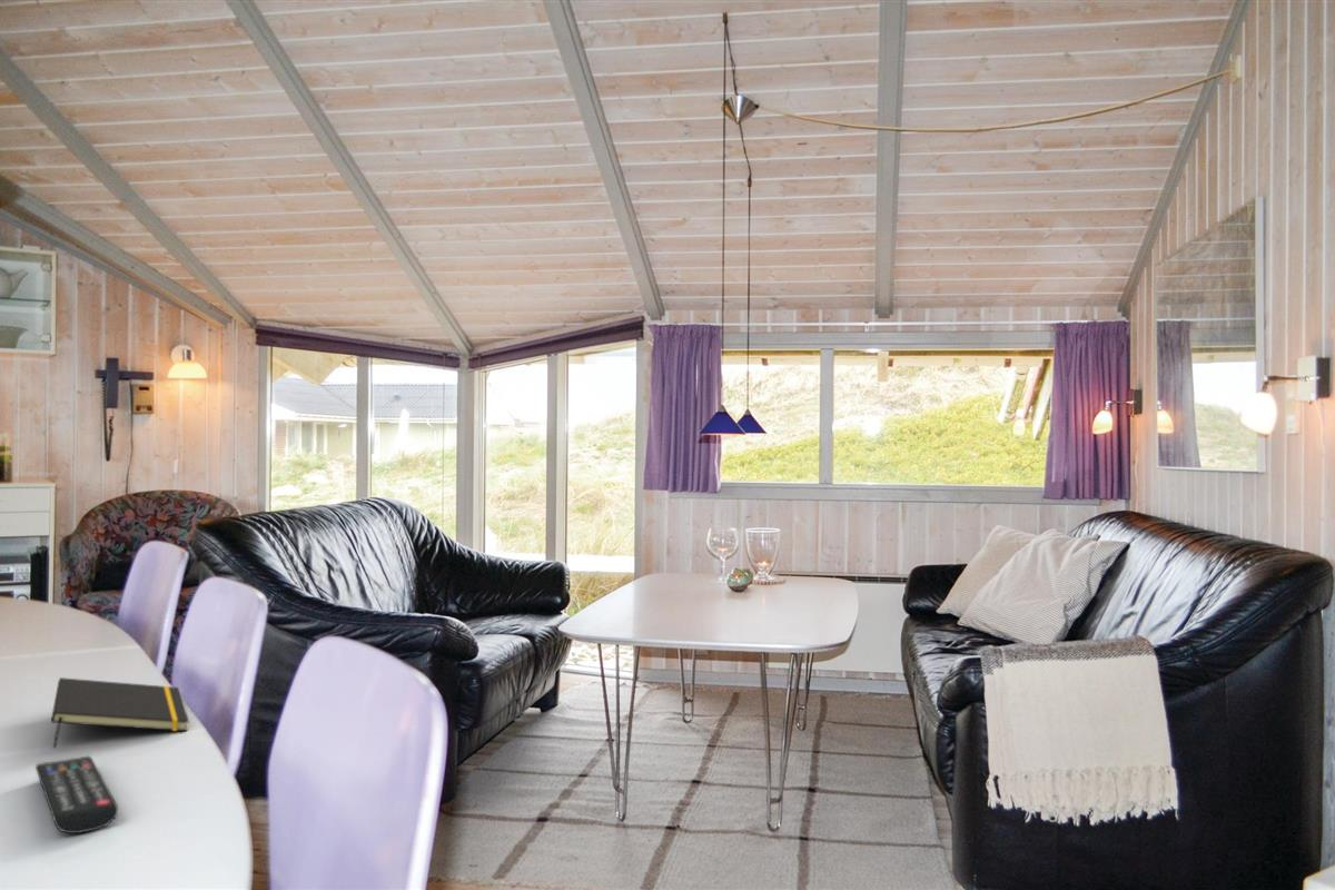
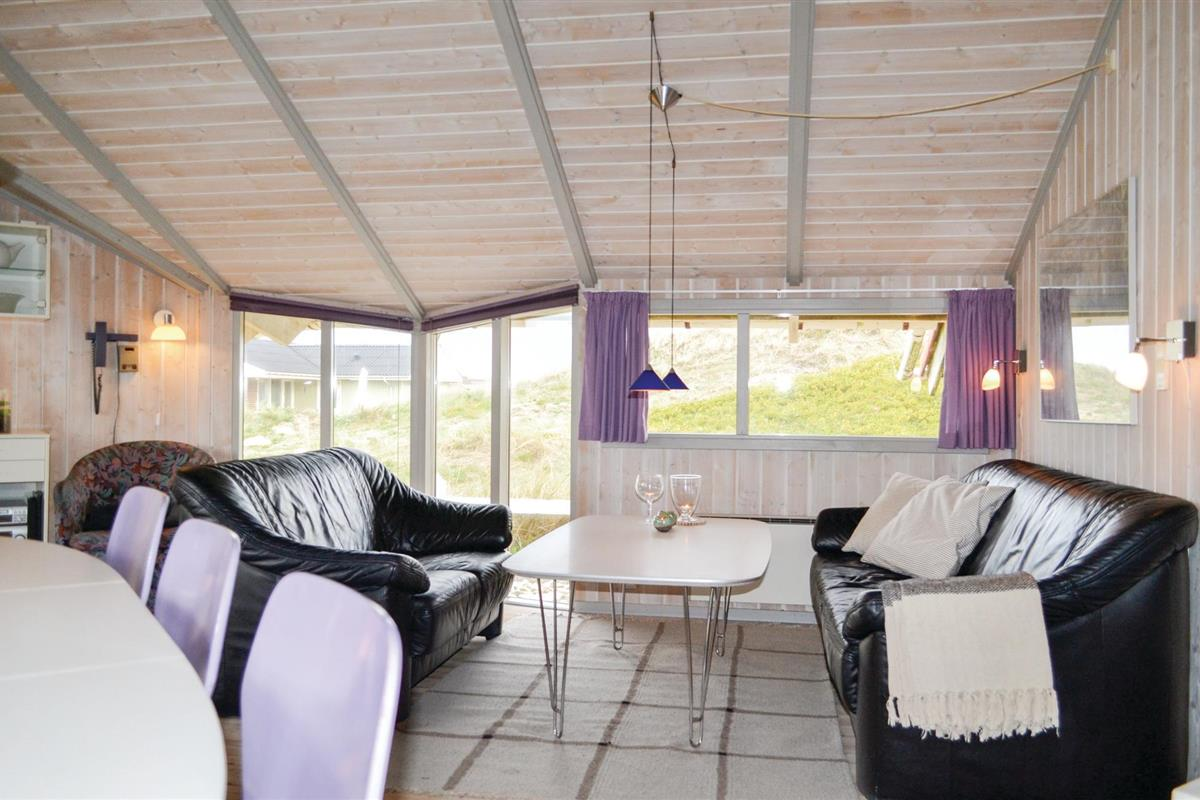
- notepad [50,676,190,750]
- remote control [34,754,119,834]
